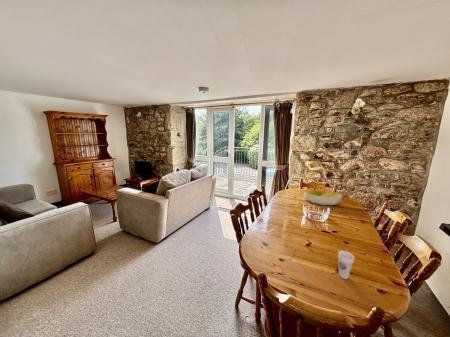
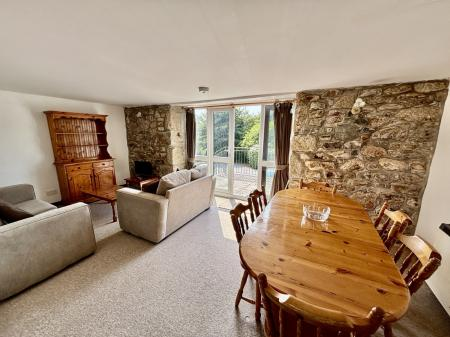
- cup [337,250,356,280]
- fruit bowl [303,187,343,206]
